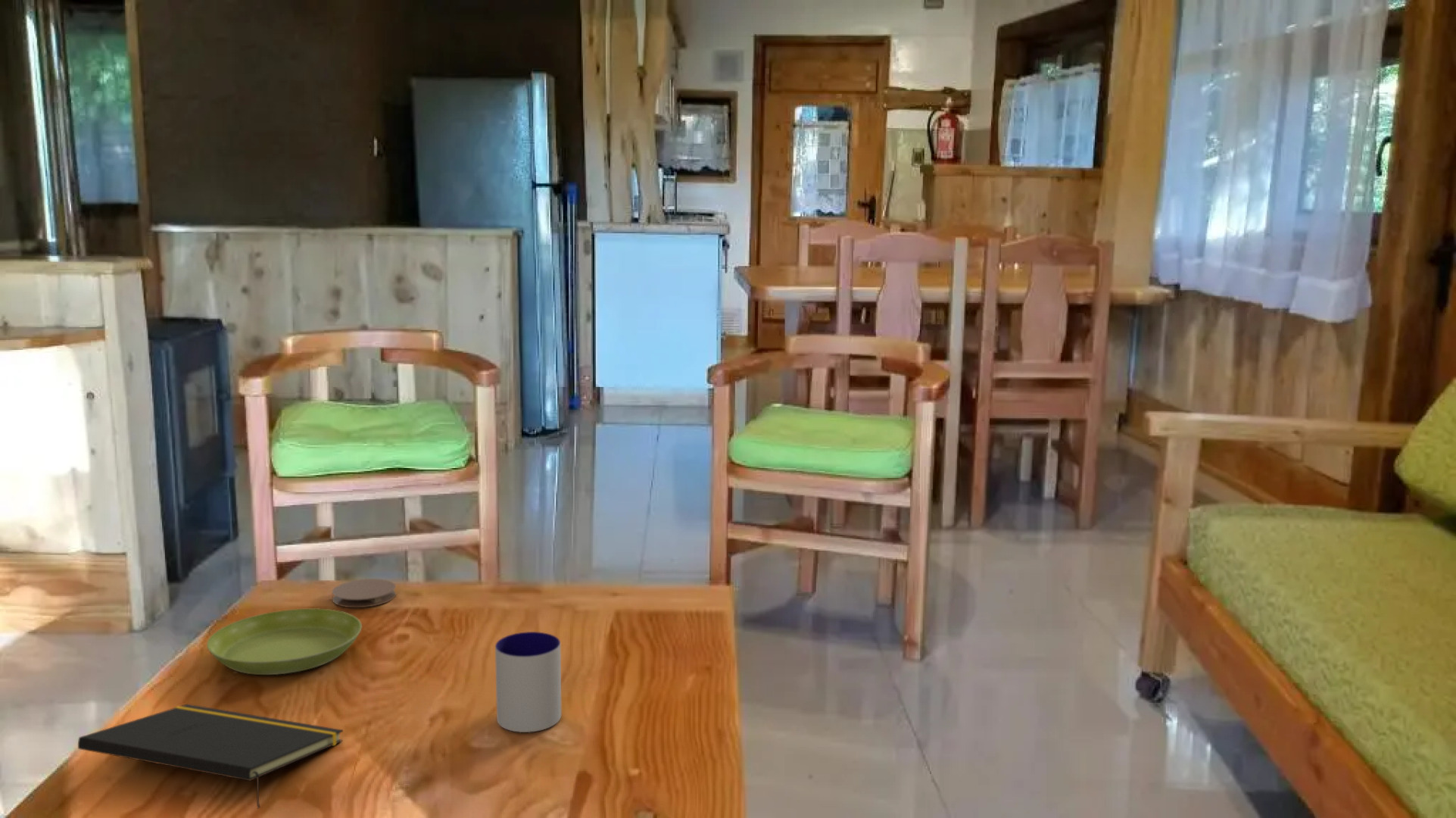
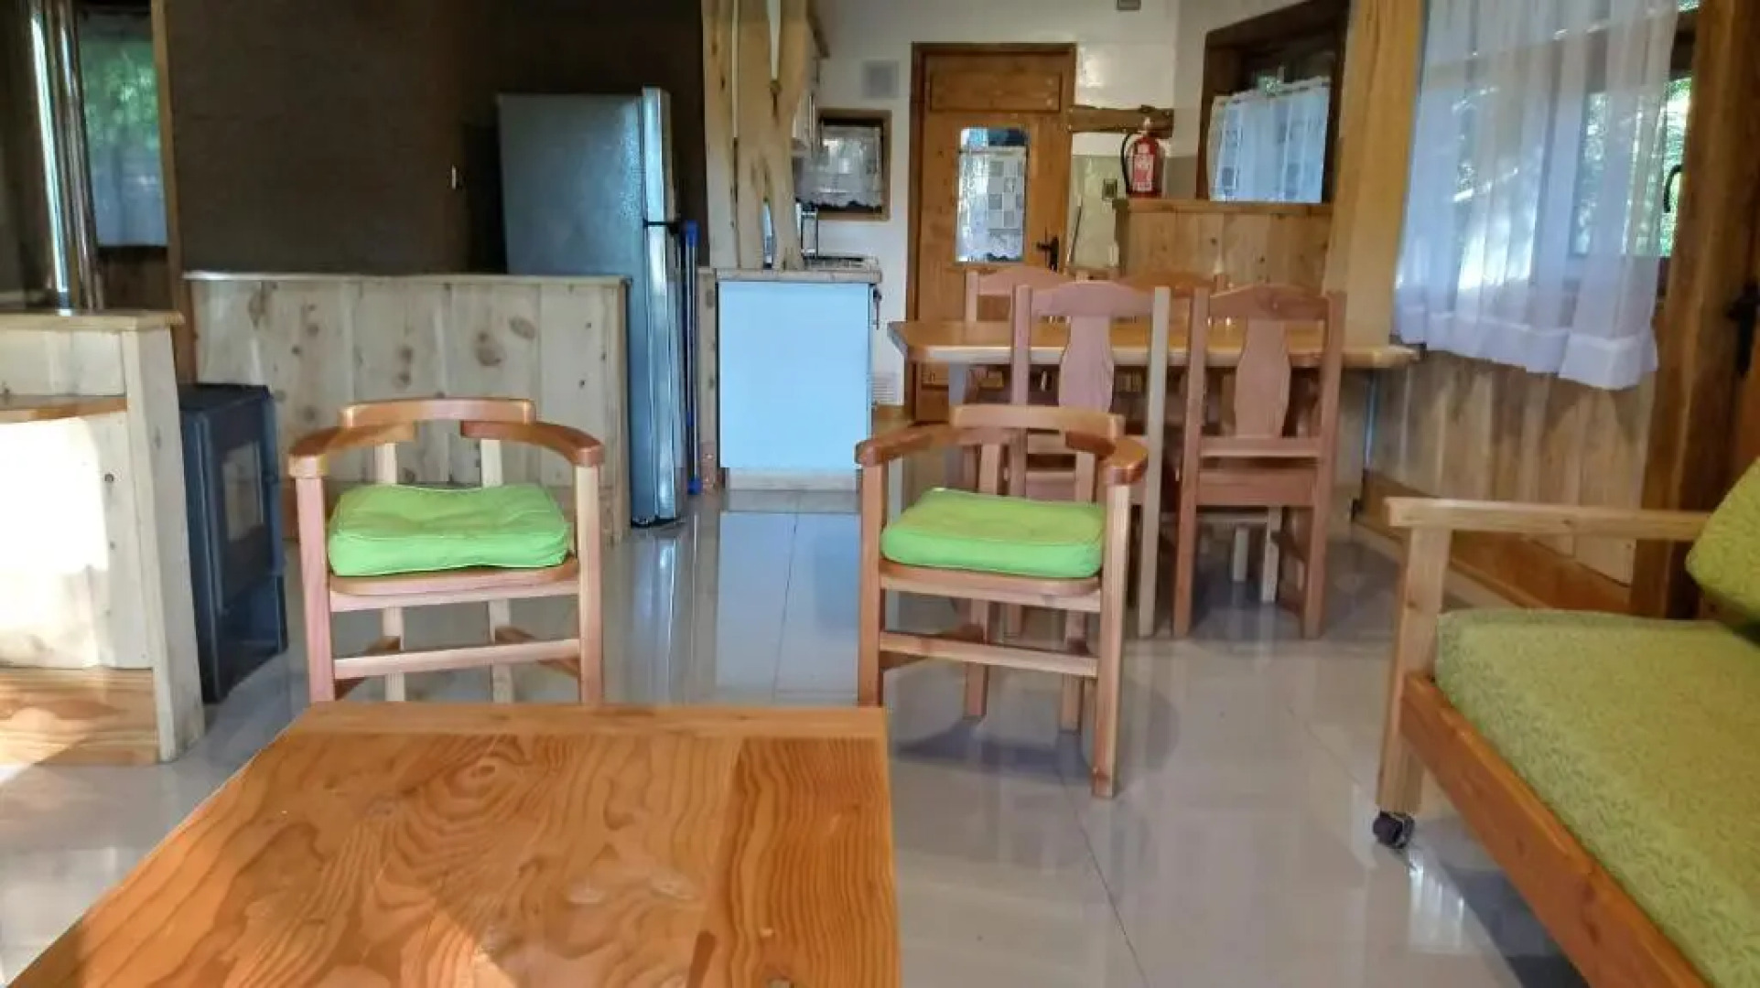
- mug [494,631,562,733]
- notepad [77,704,344,809]
- coaster [332,578,397,608]
- saucer [206,608,363,676]
